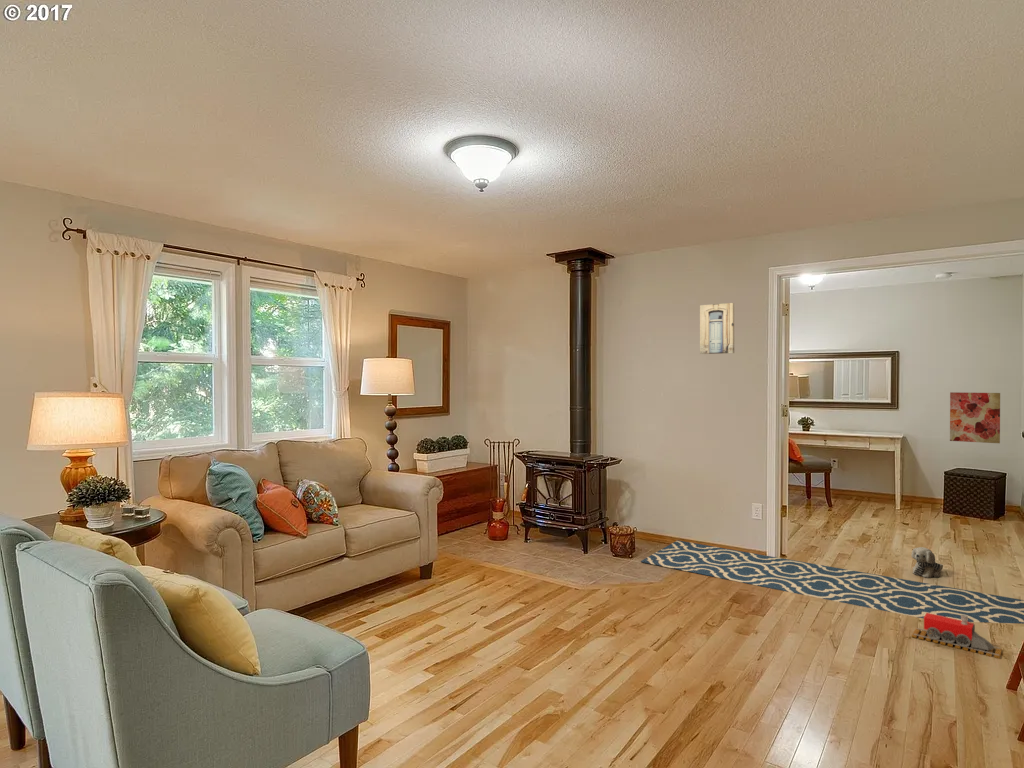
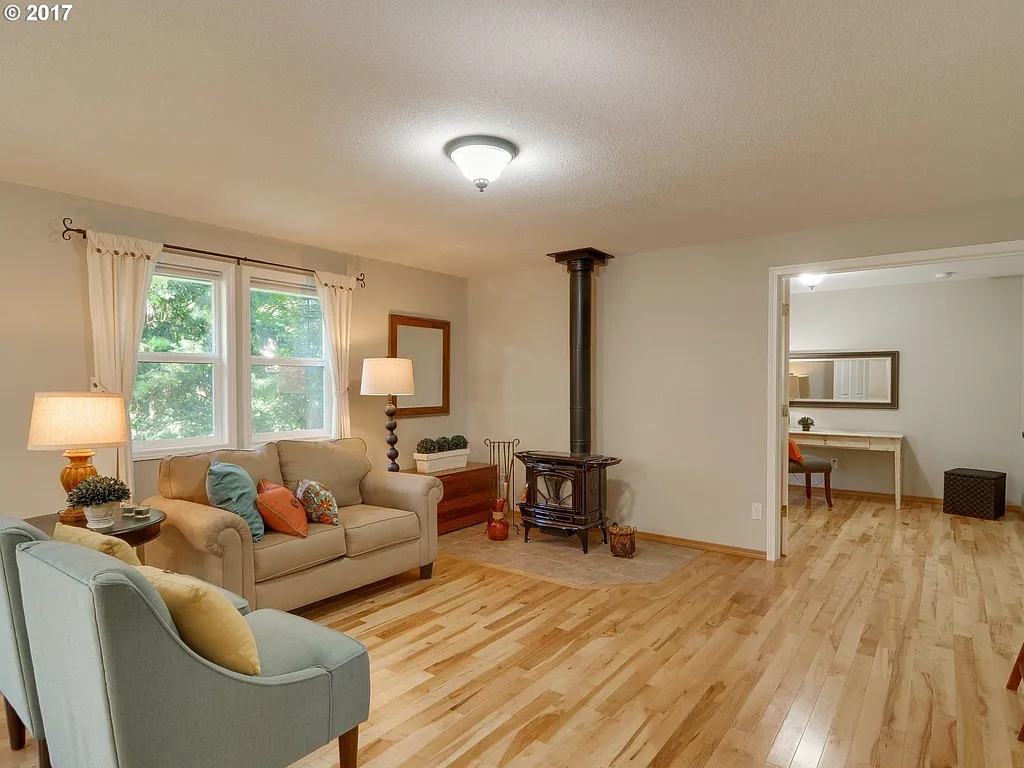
- plush toy [910,546,944,579]
- wall art [699,302,735,355]
- wall art [949,391,1001,444]
- toy train [911,613,1003,660]
- rug [640,540,1024,625]
